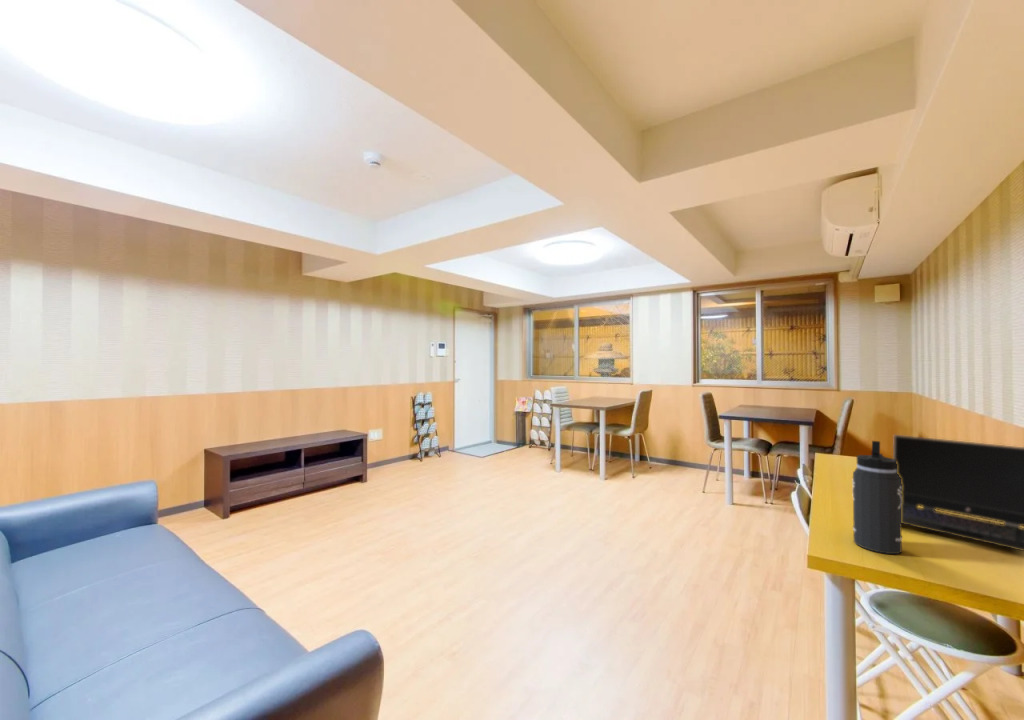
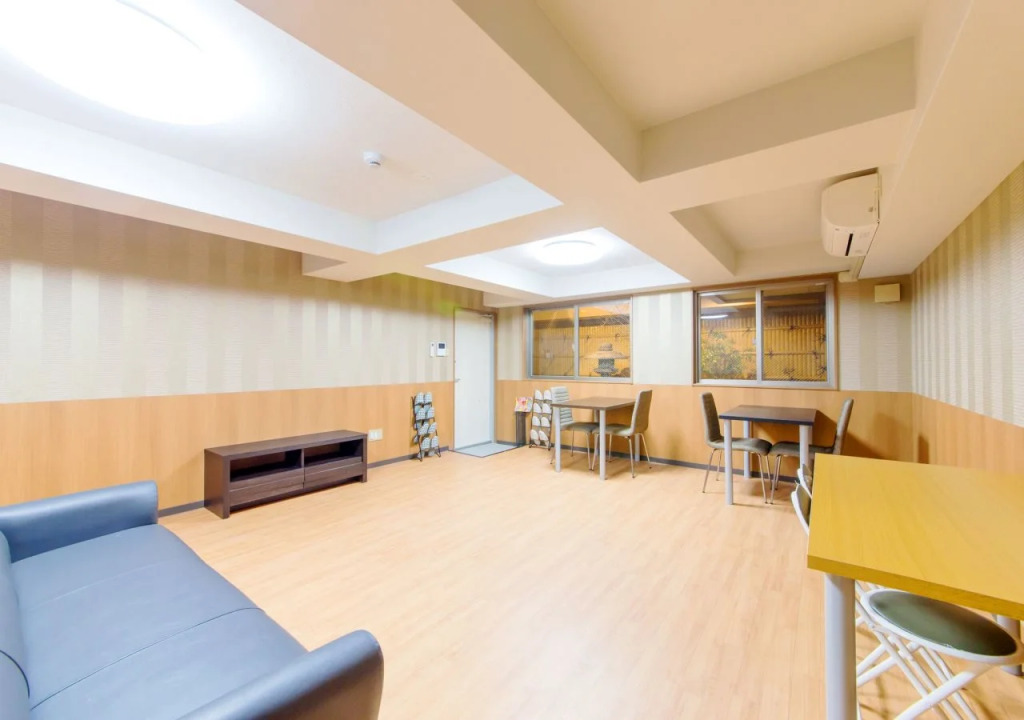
- thermos bottle [851,440,903,555]
- laptop computer [892,434,1024,552]
